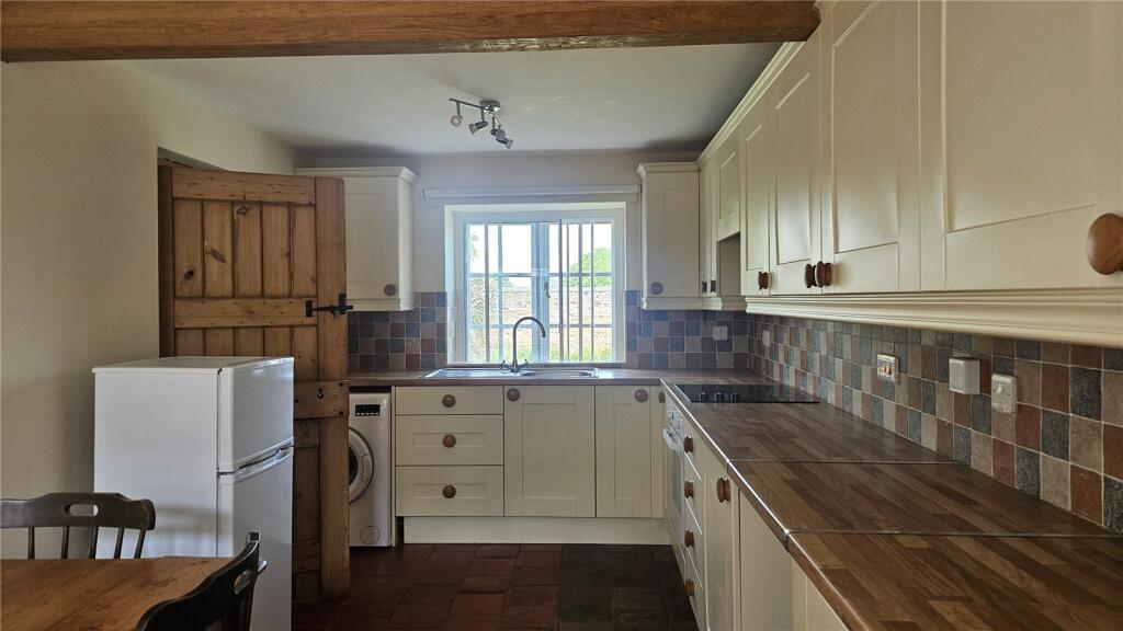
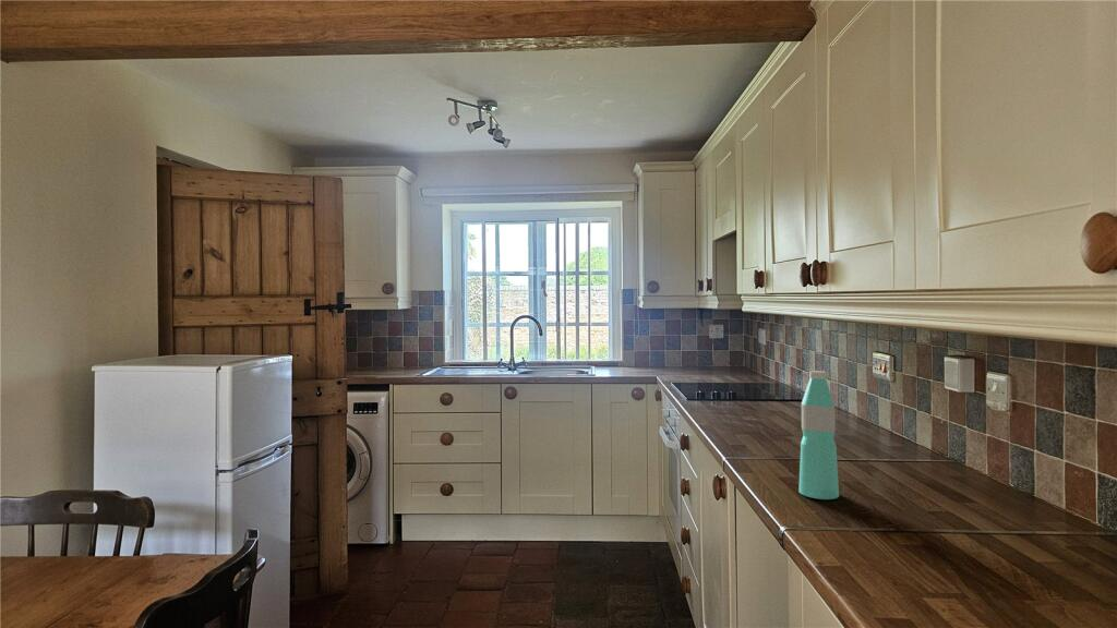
+ water bottle [797,370,840,500]
